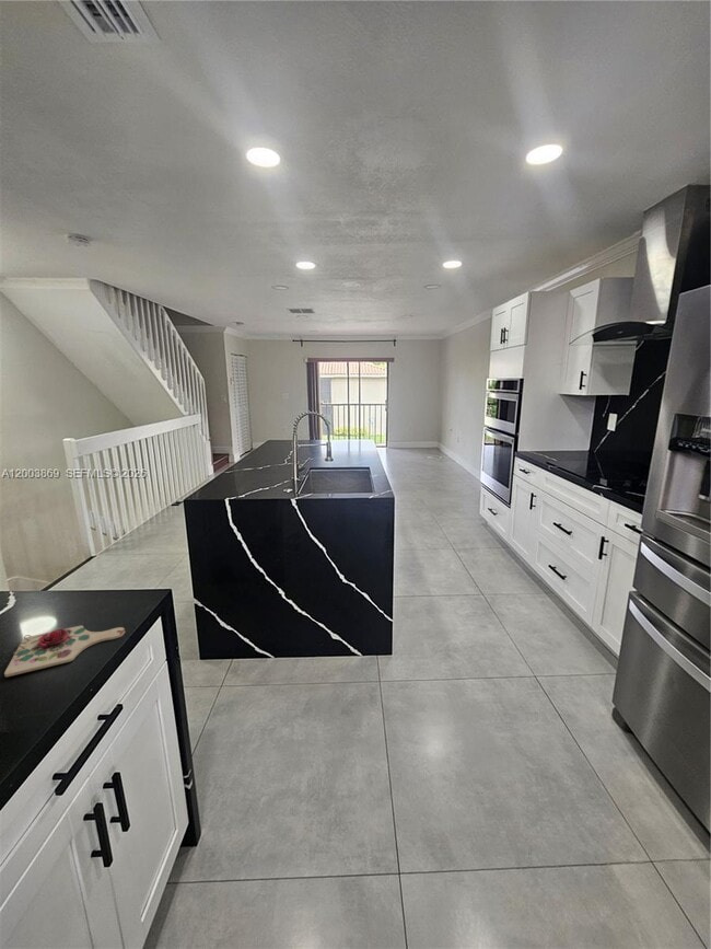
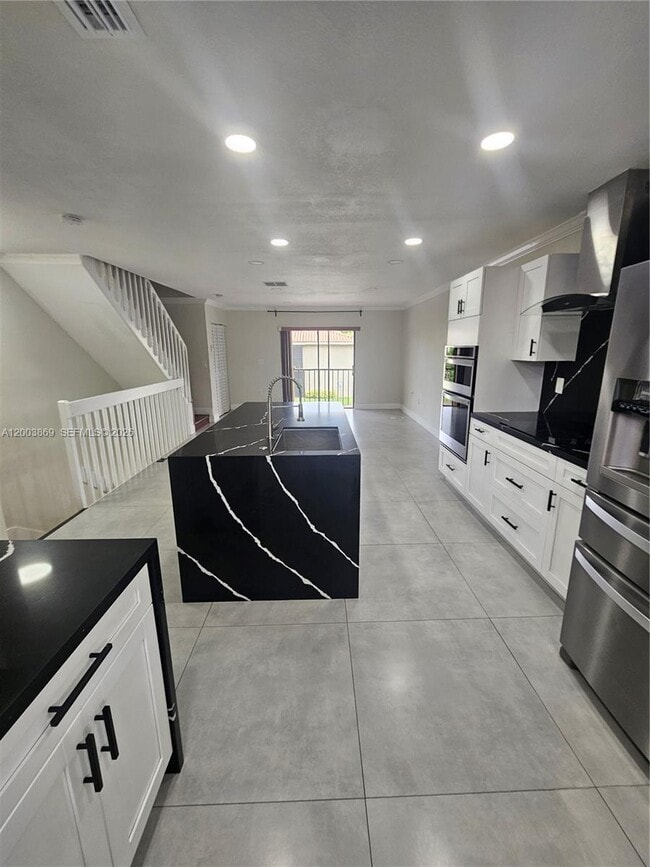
- cutting board [3,625,126,678]
